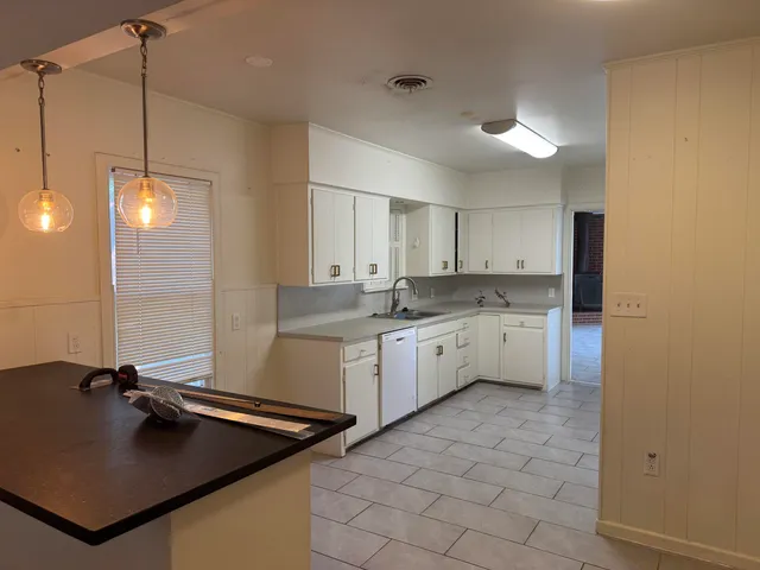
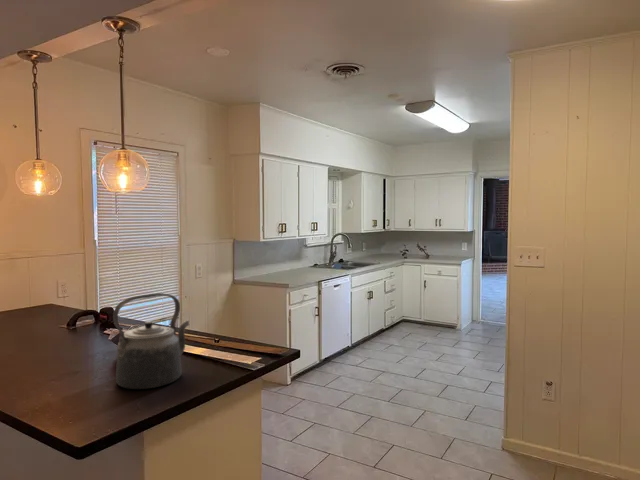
+ kettle [112,292,190,390]
